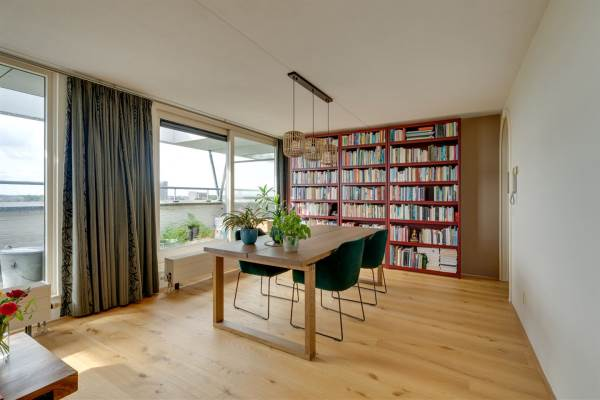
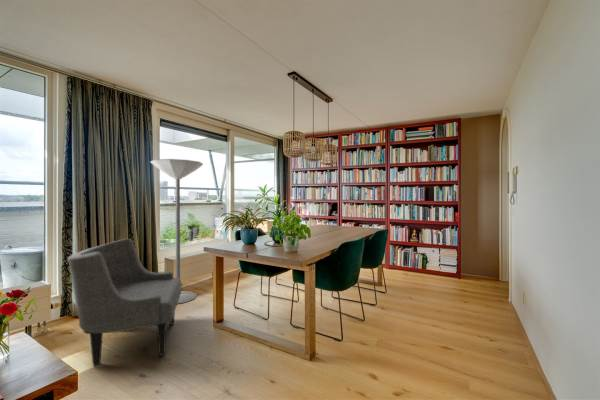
+ floor lamp [150,158,204,305]
+ armchair [67,238,182,367]
